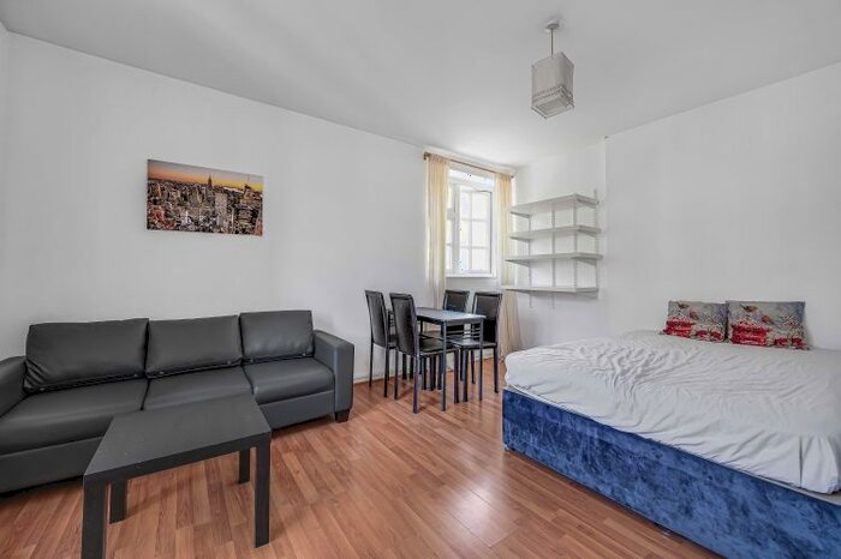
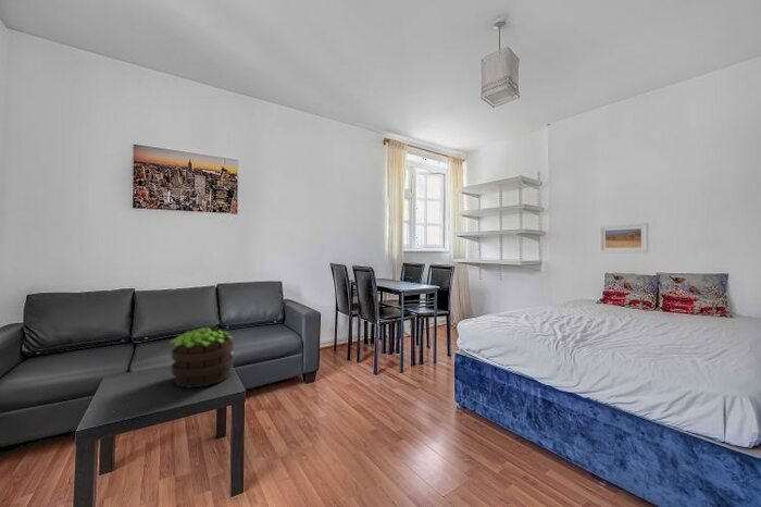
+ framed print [598,222,649,253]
+ potted plant [169,326,235,389]
